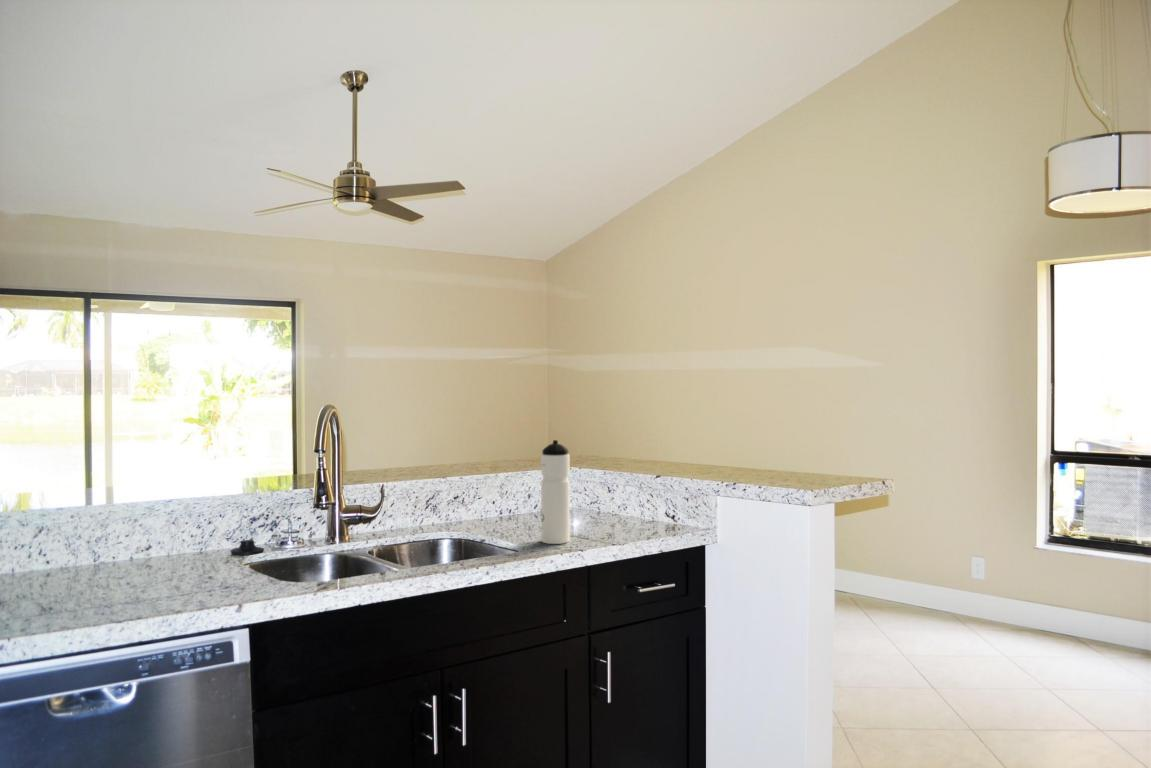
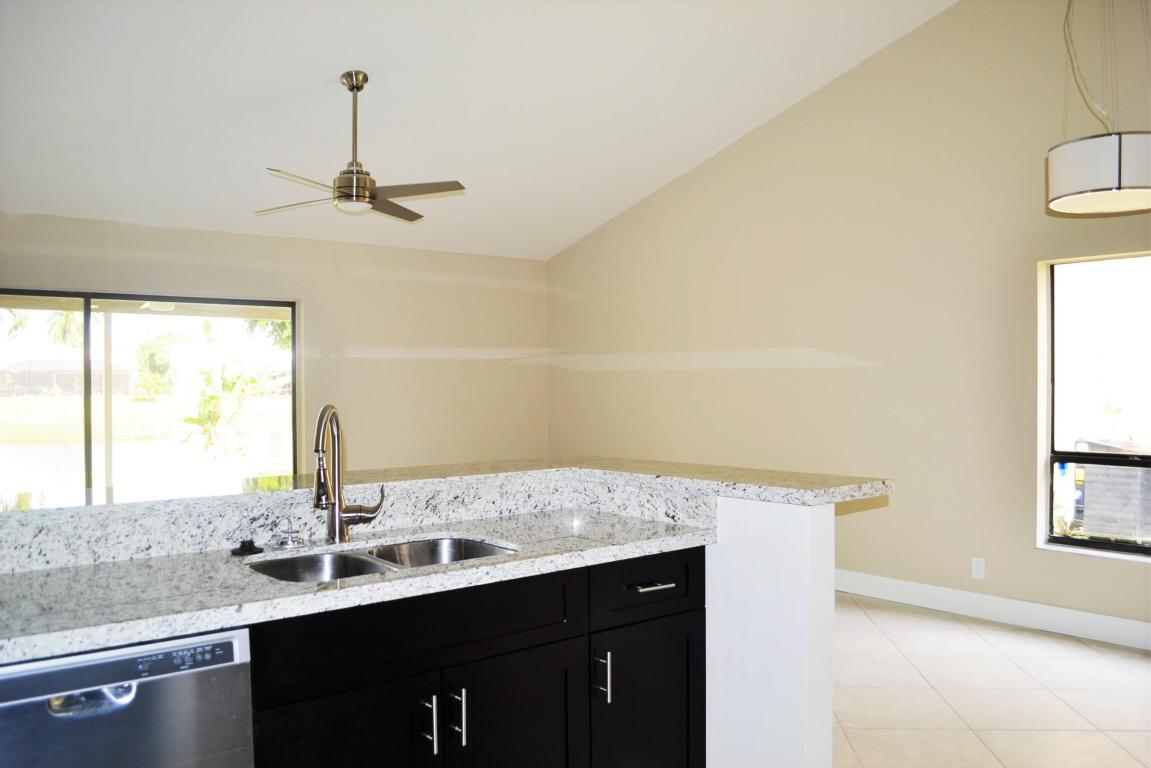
- water bottle [540,439,571,545]
